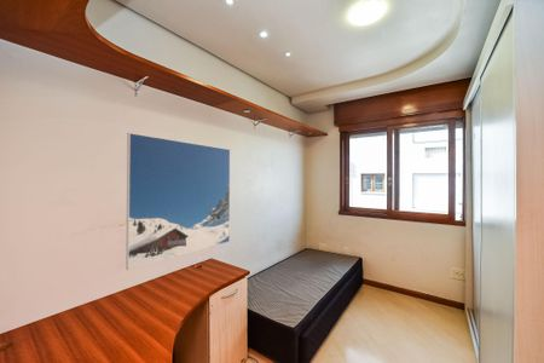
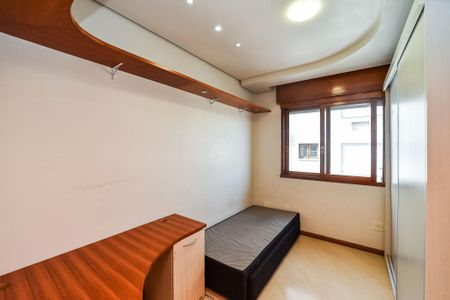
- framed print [125,132,231,271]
